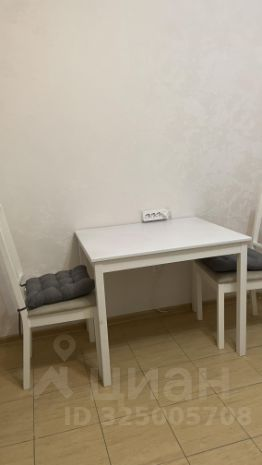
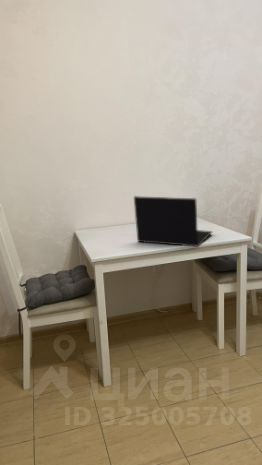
+ laptop [133,195,214,248]
